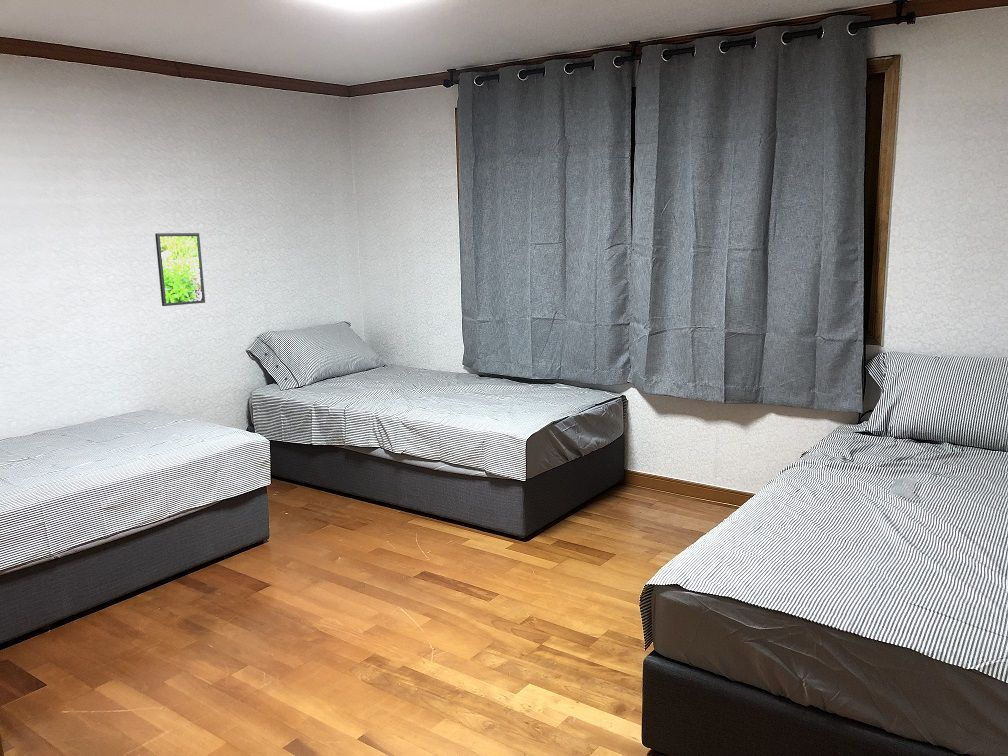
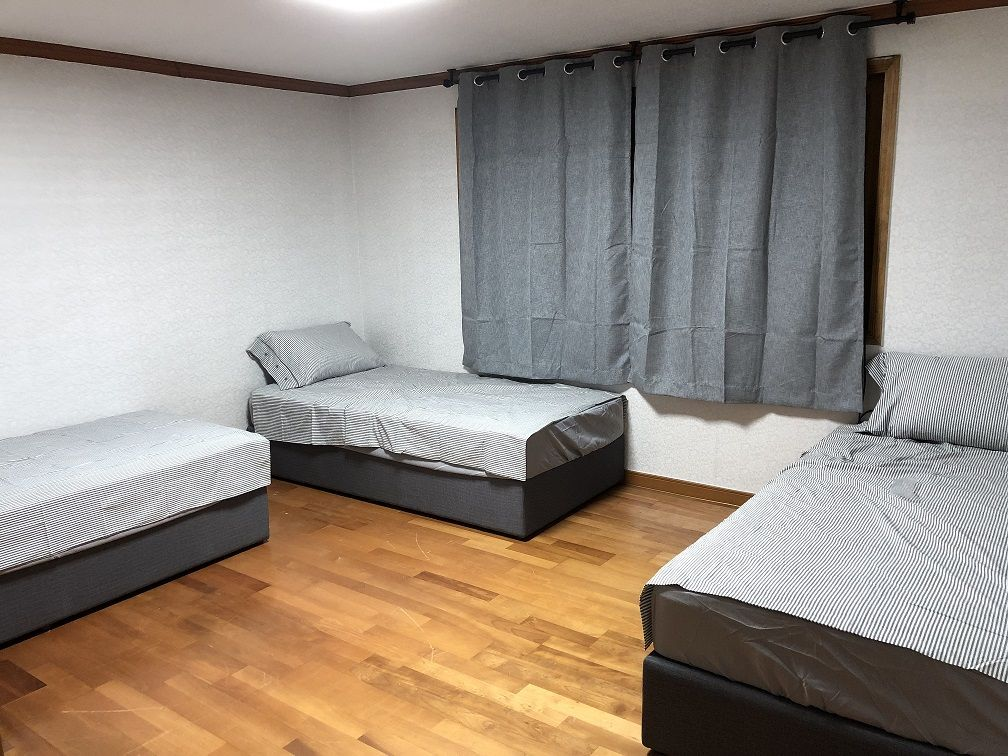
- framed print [154,232,206,307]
